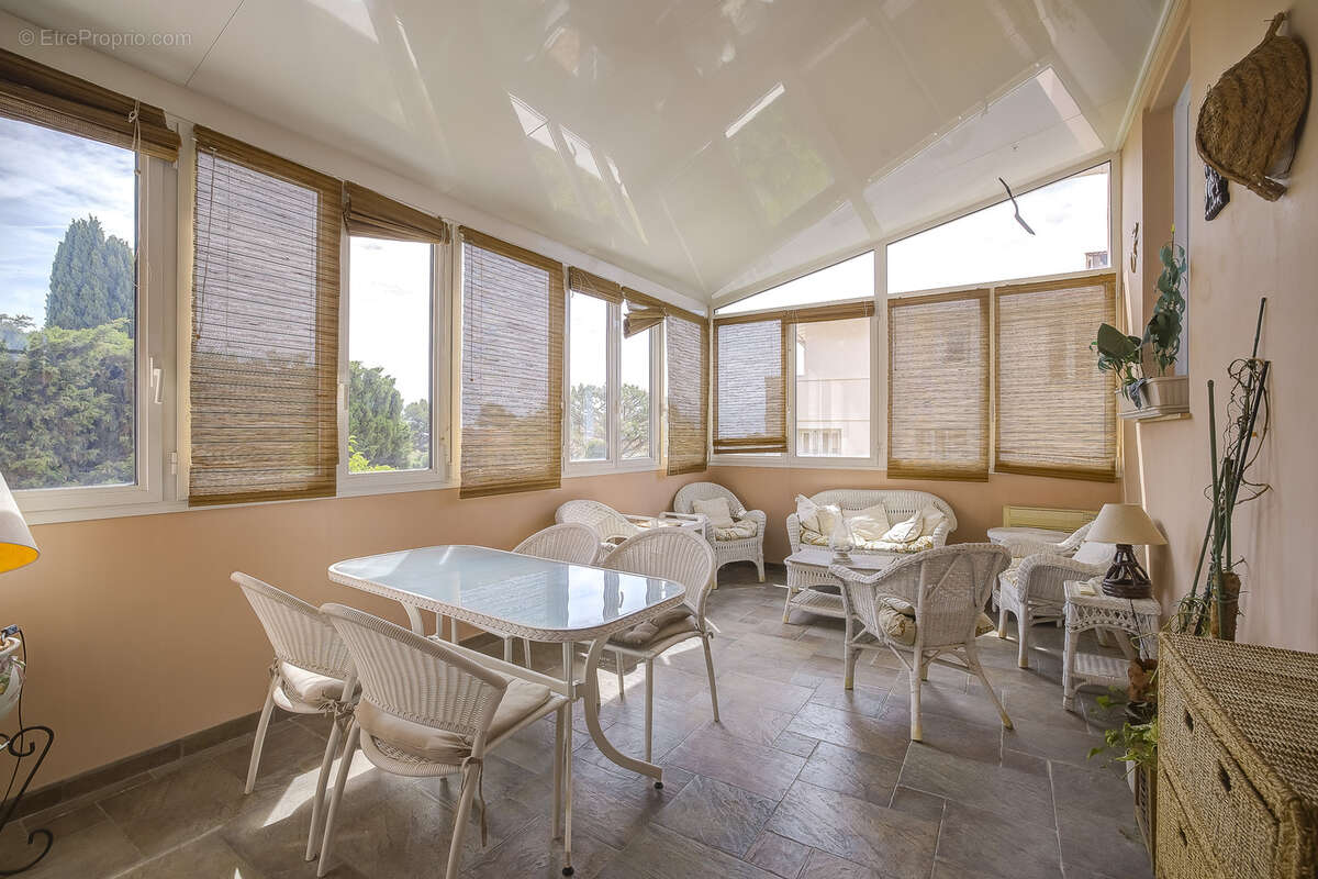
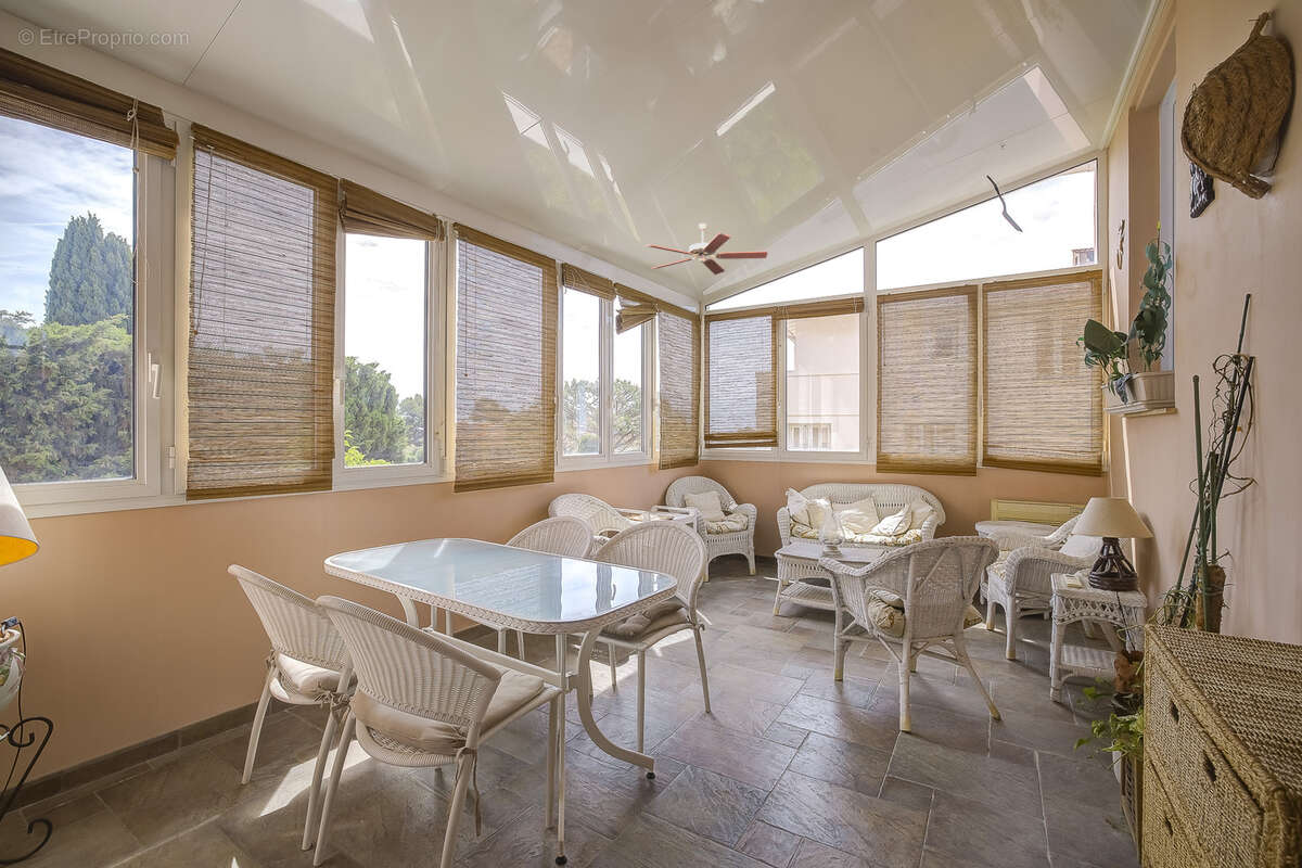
+ ceiling fan [644,222,768,276]
